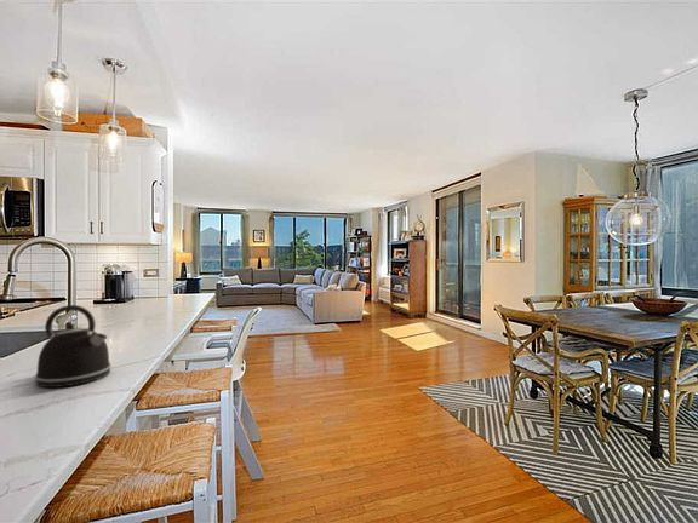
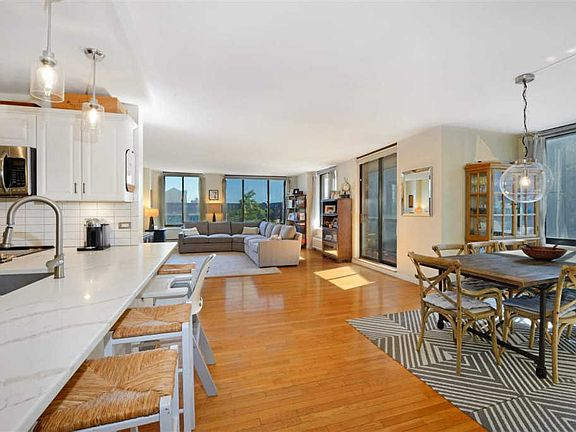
- kettle [34,304,113,389]
